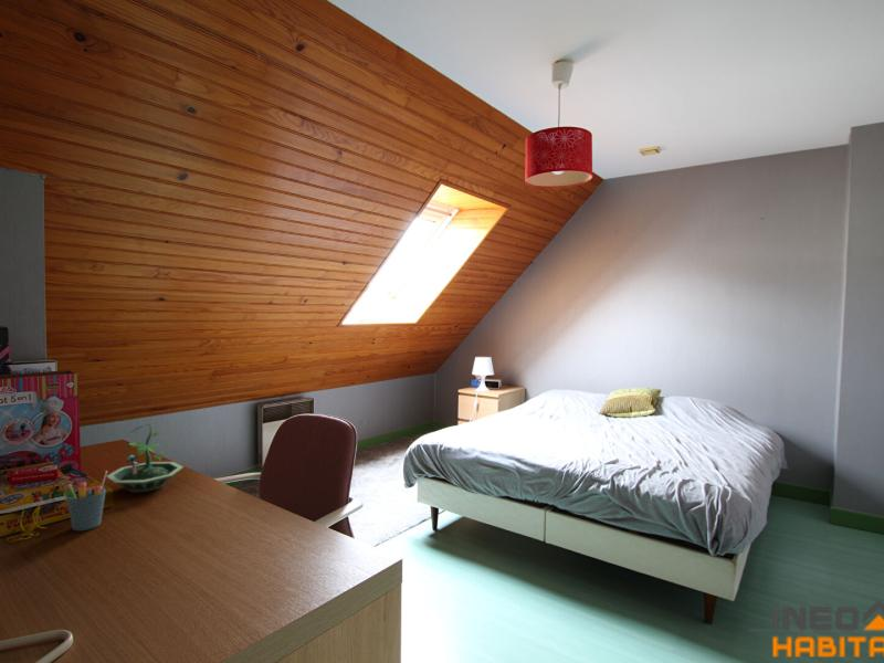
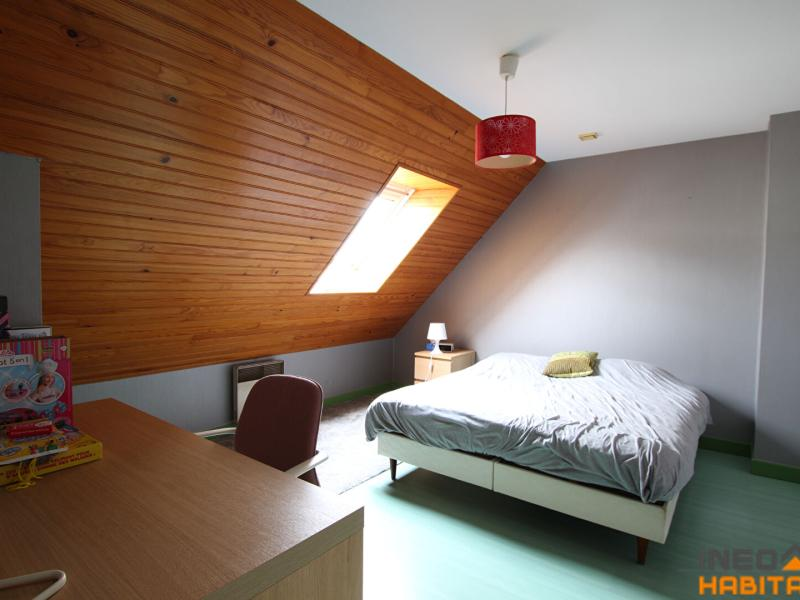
- terrarium [106,422,185,494]
- pen holder [63,470,108,532]
